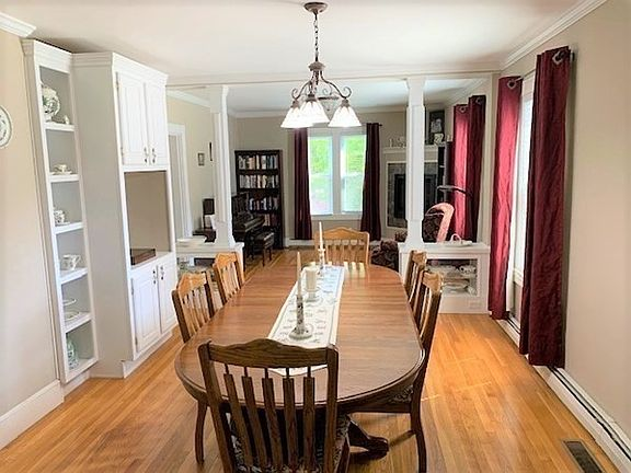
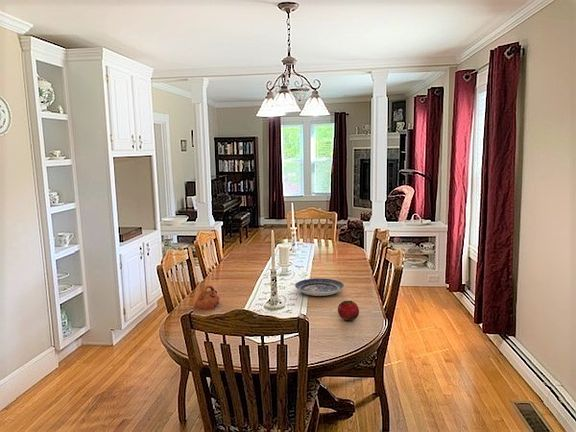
+ teapot [193,284,221,312]
+ fruit [337,300,360,322]
+ plate [294,277,345,297]
